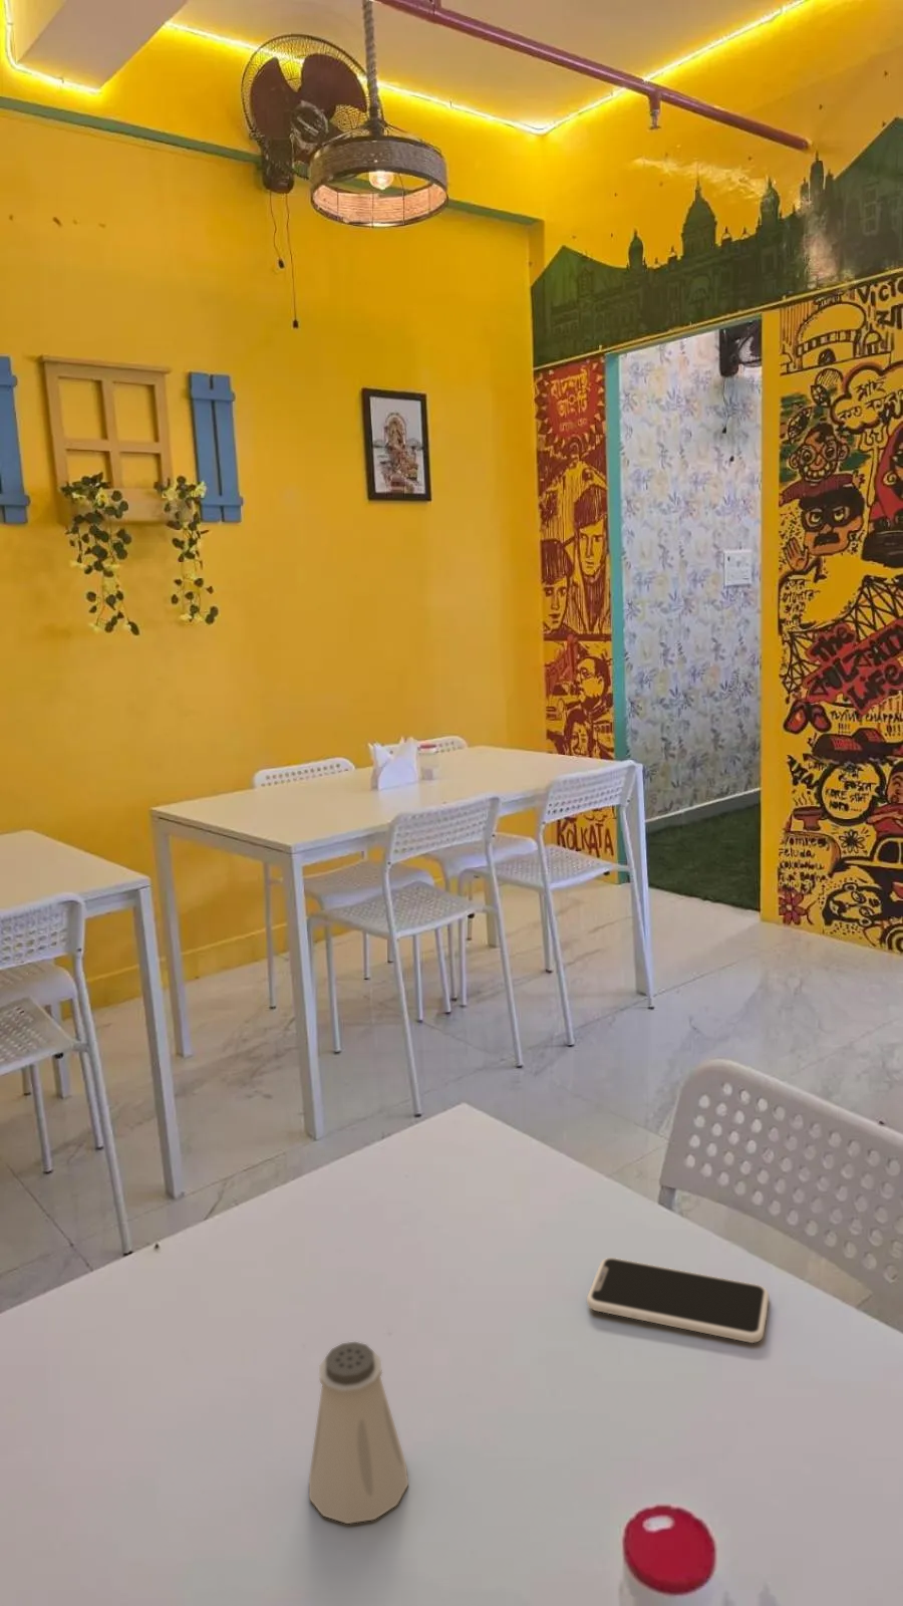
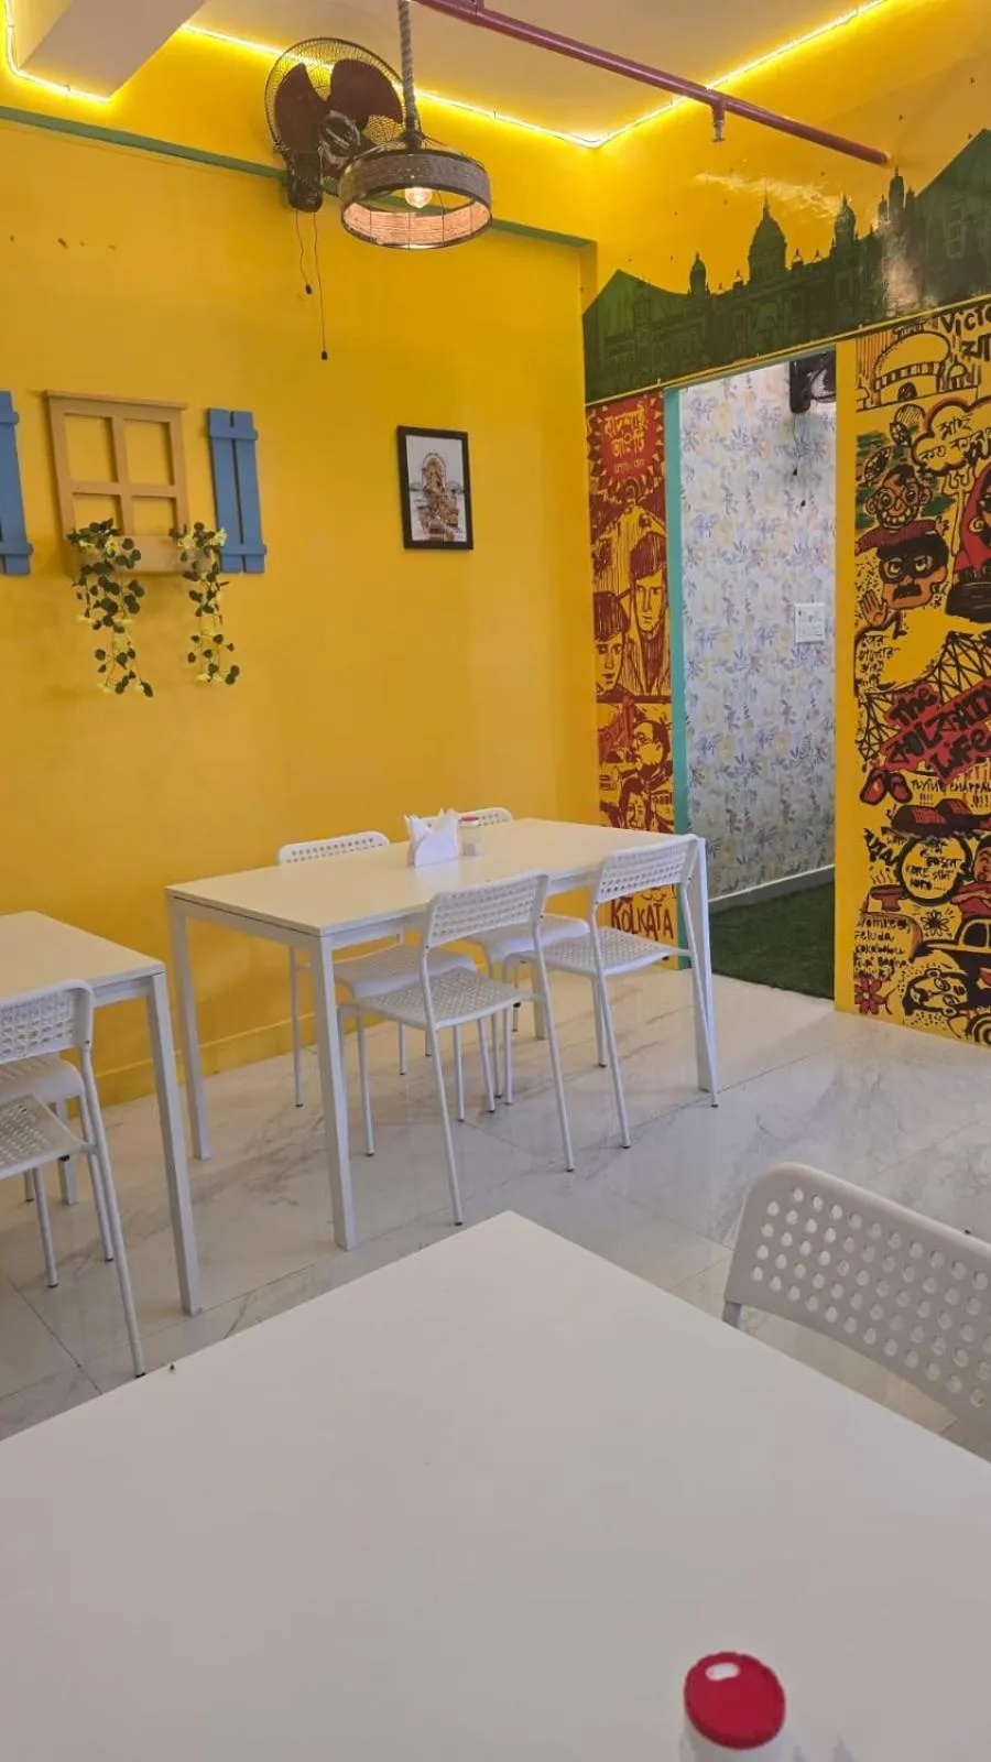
- saltshaker [308,1341,409,1524]
- smartphone [585,1256,770,1343]
